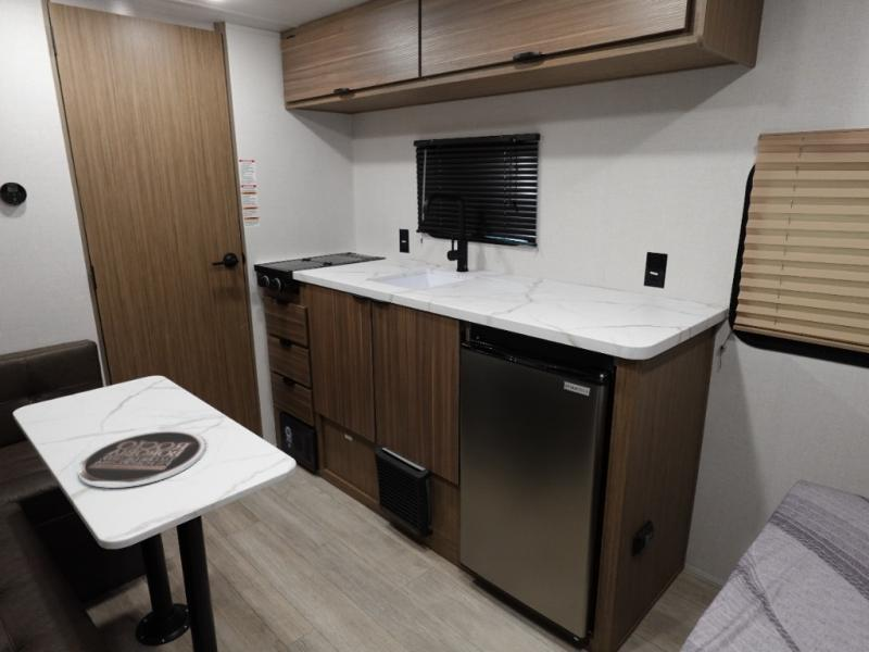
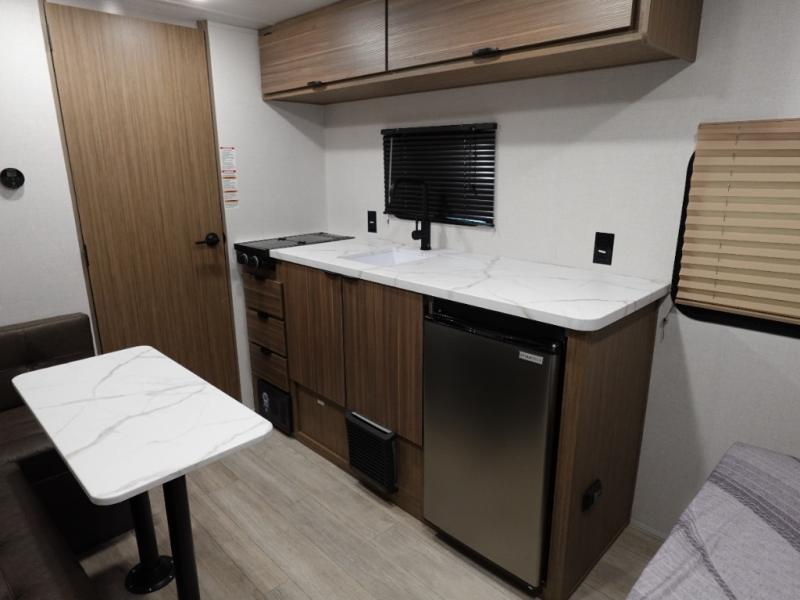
- plate [77,429,206,489]
